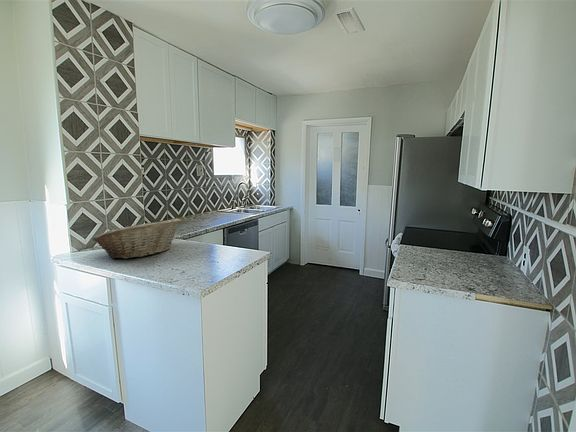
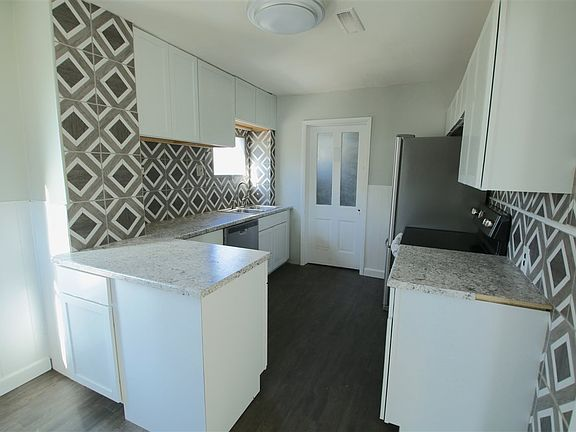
- fruit basket [92,218,182,260]
